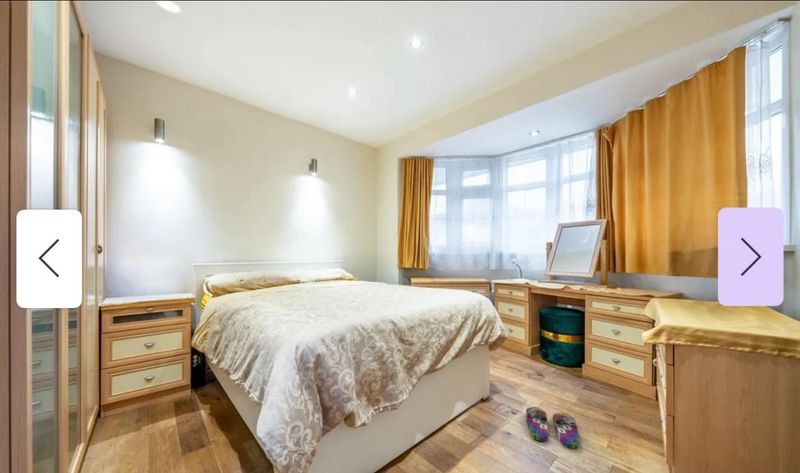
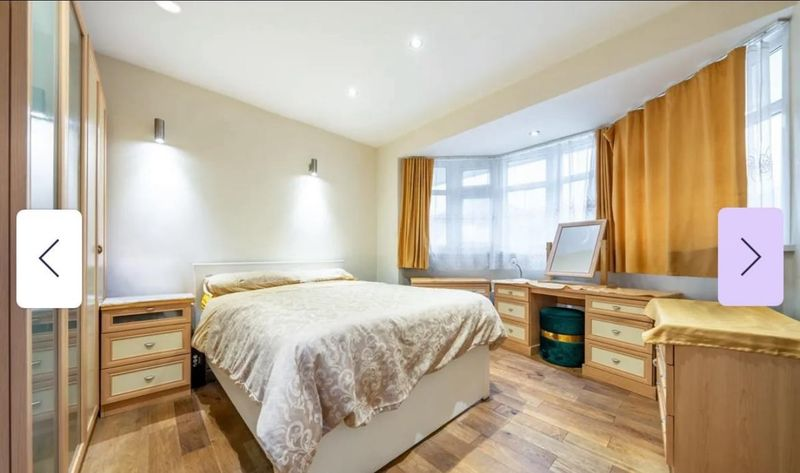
- slippers [525,406,580,450]
